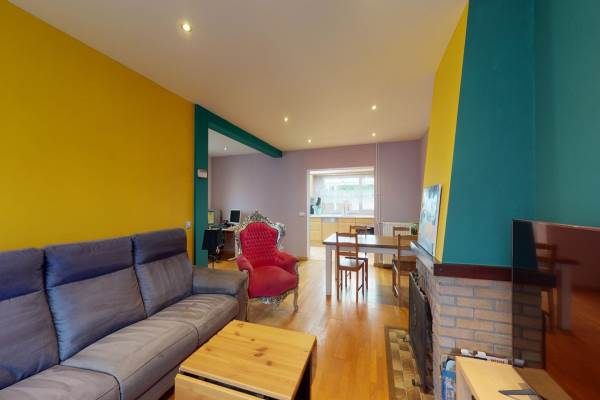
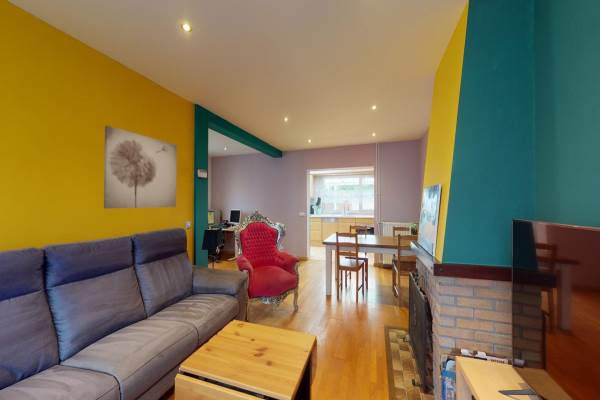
+ wall art [103,125,178,210]
